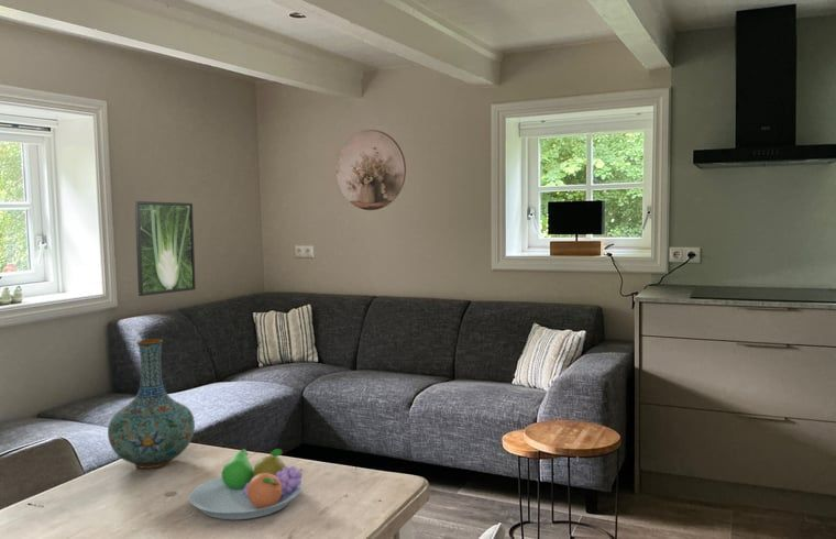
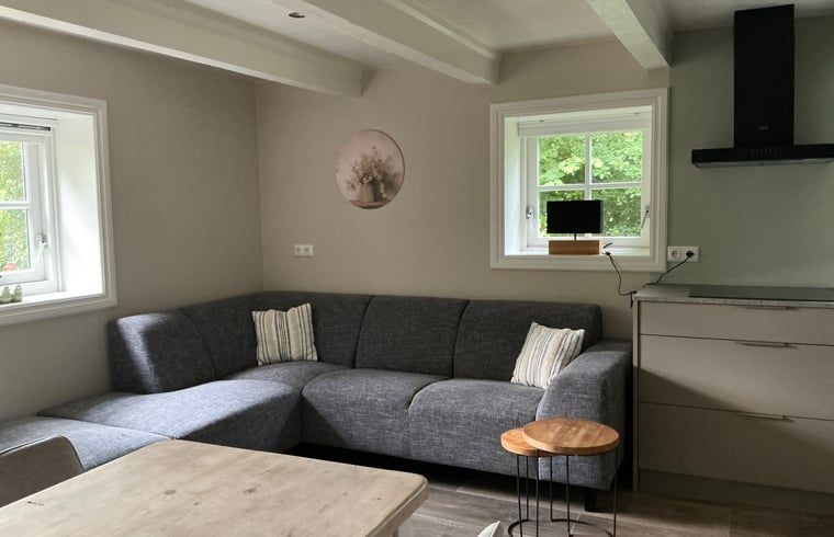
- vase [107,338,196,470]
- fruit bowl [188,448,304,520]
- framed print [134,200,197,297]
